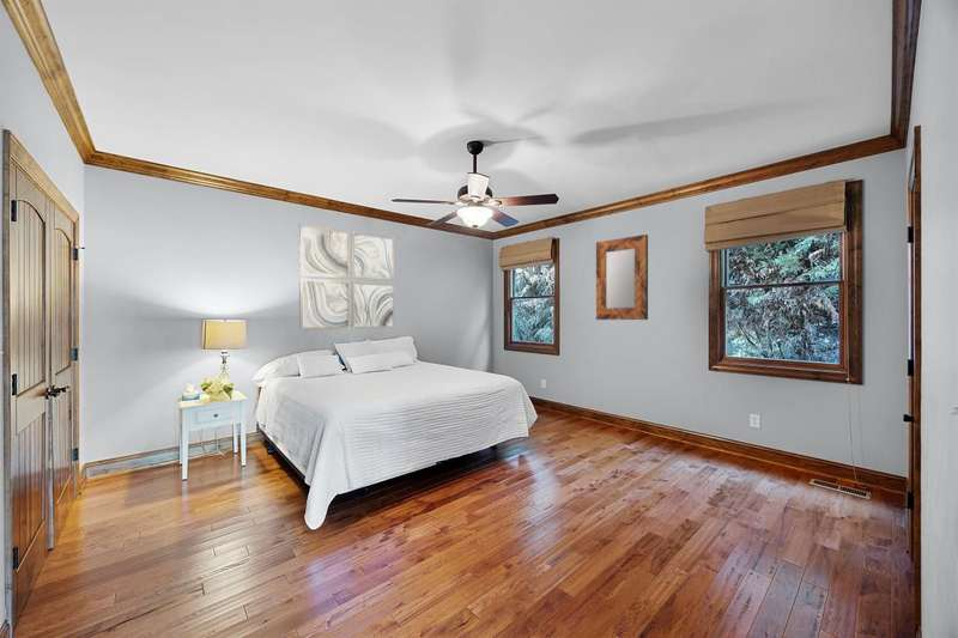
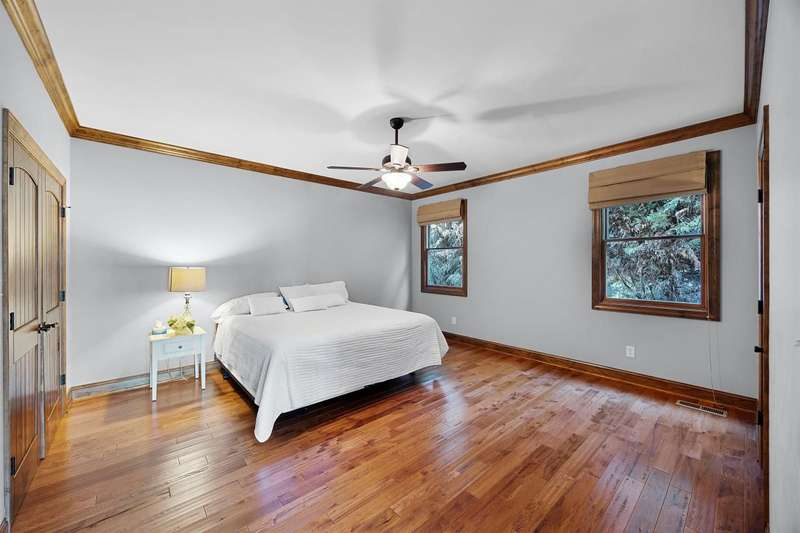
- wall art [298,223,396,330]
- home mirror [595,233,649,321]
